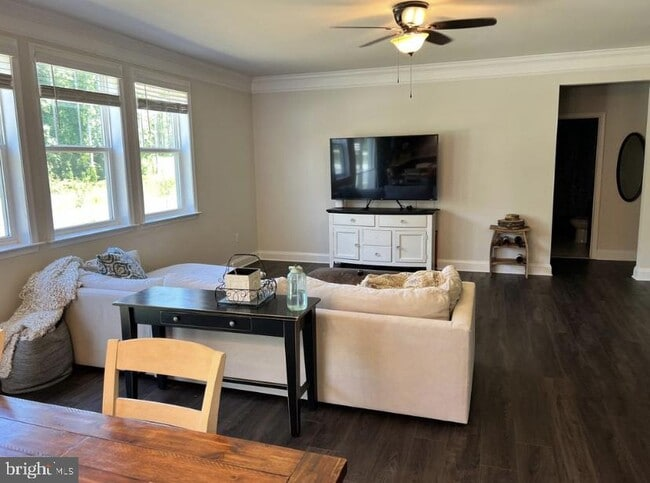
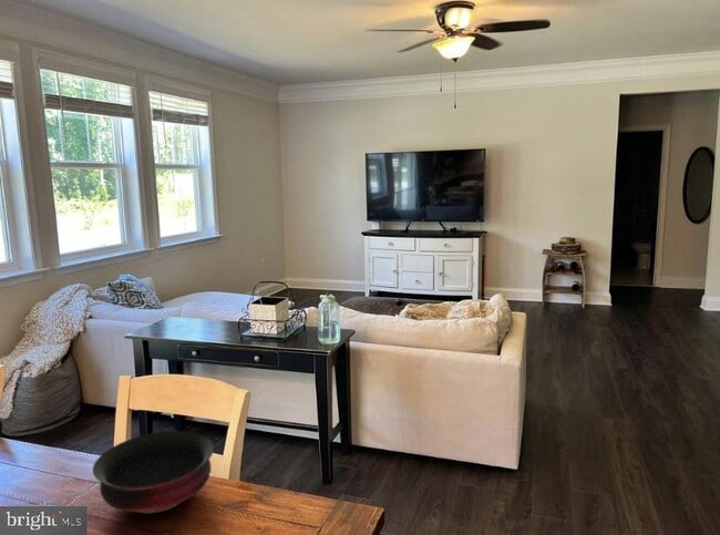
+ bowl [92,430,215,514]
